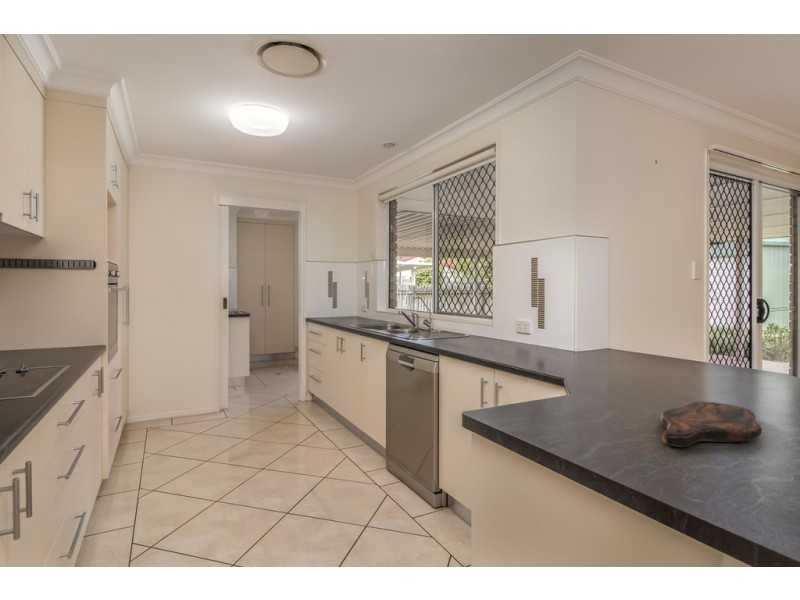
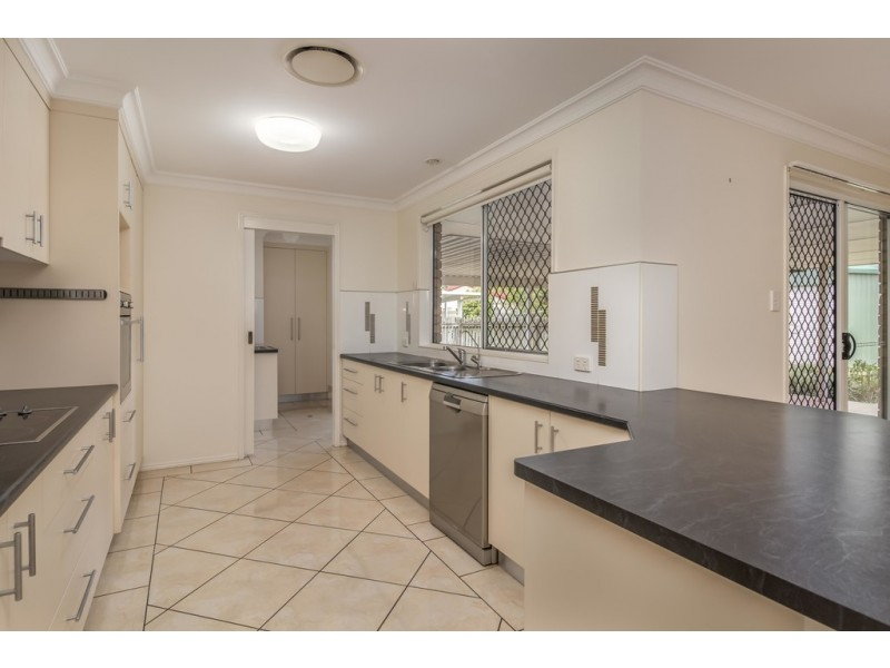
- cutting board [659,400,763,448]
